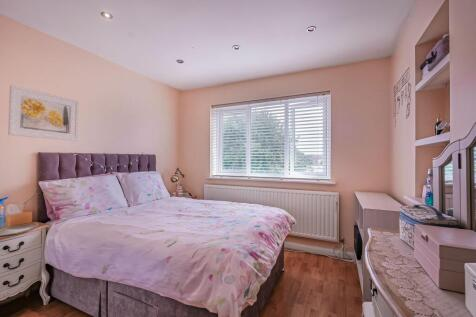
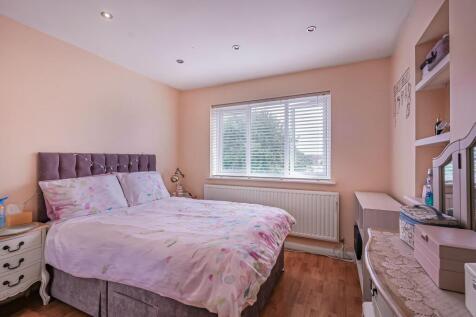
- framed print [7,84,80,142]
